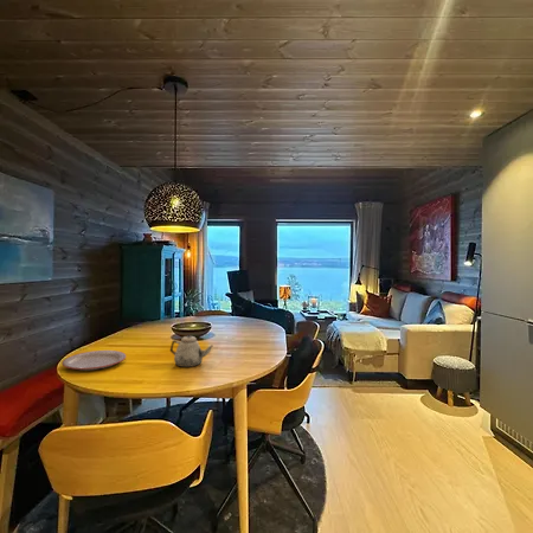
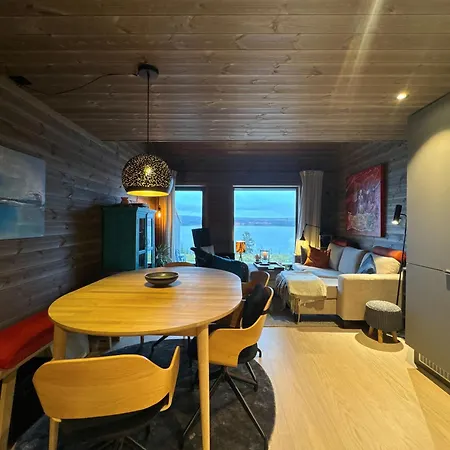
- plate [62,349,127,371]
- teapot [169,333,214,368]
